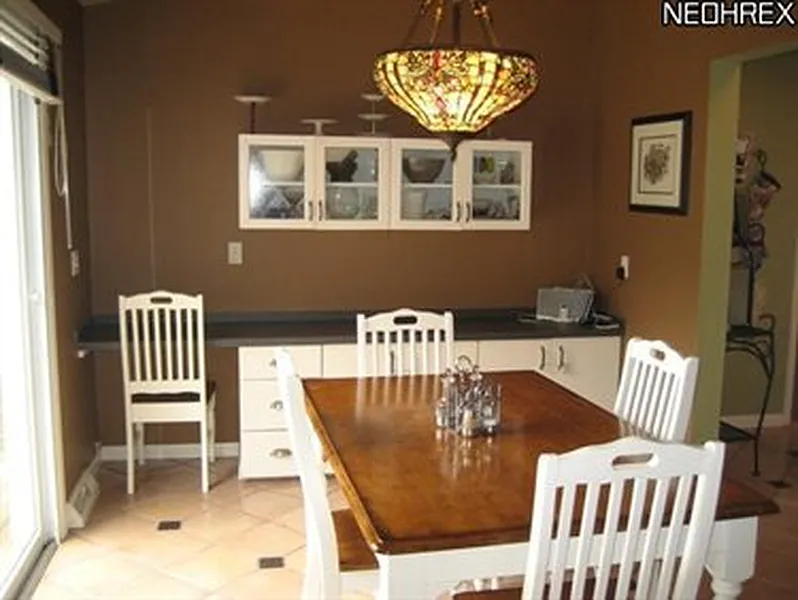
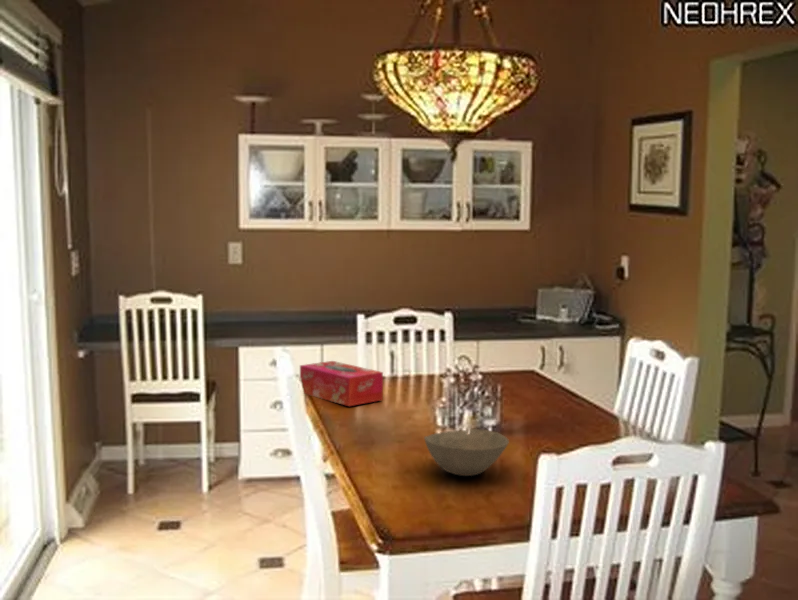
+ tissue box [299,360,384,407]
+ bowl [423,428,510,477]
